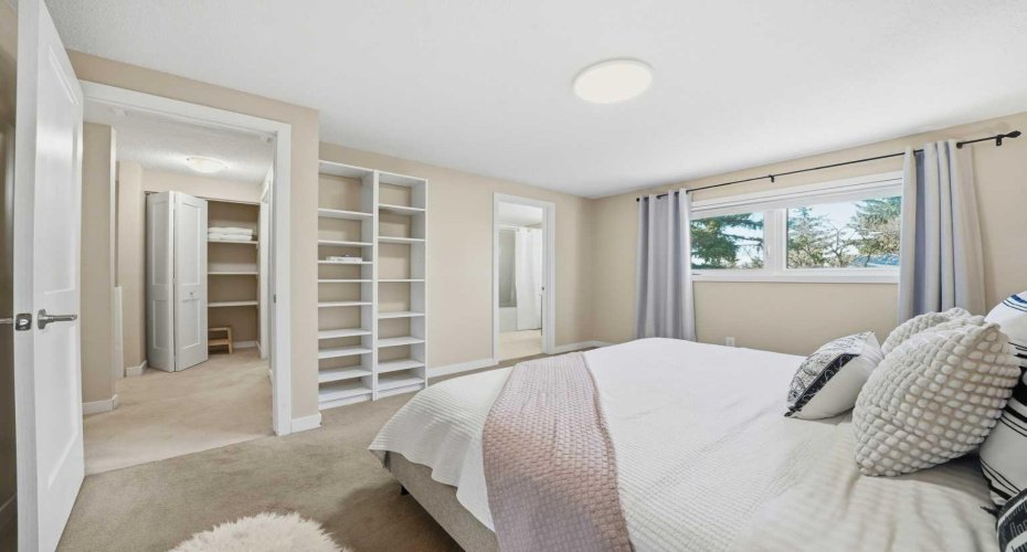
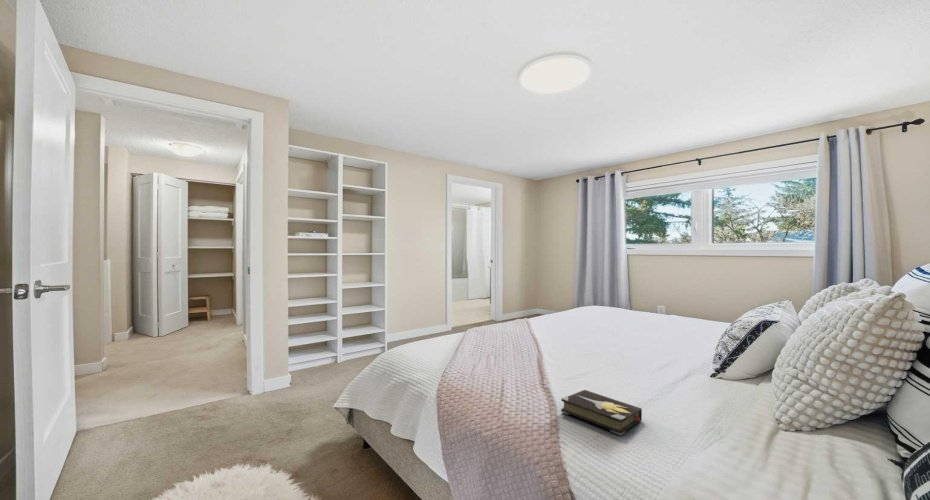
+ hardback book [560,389,643,436]
